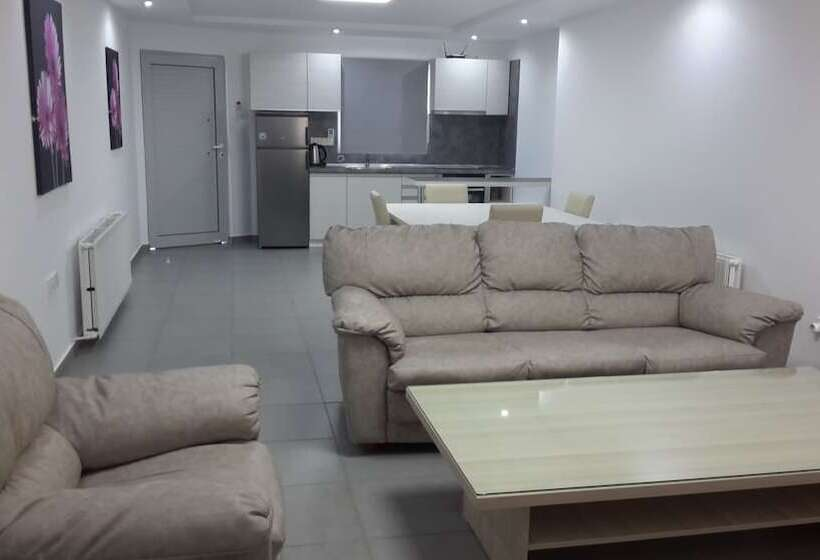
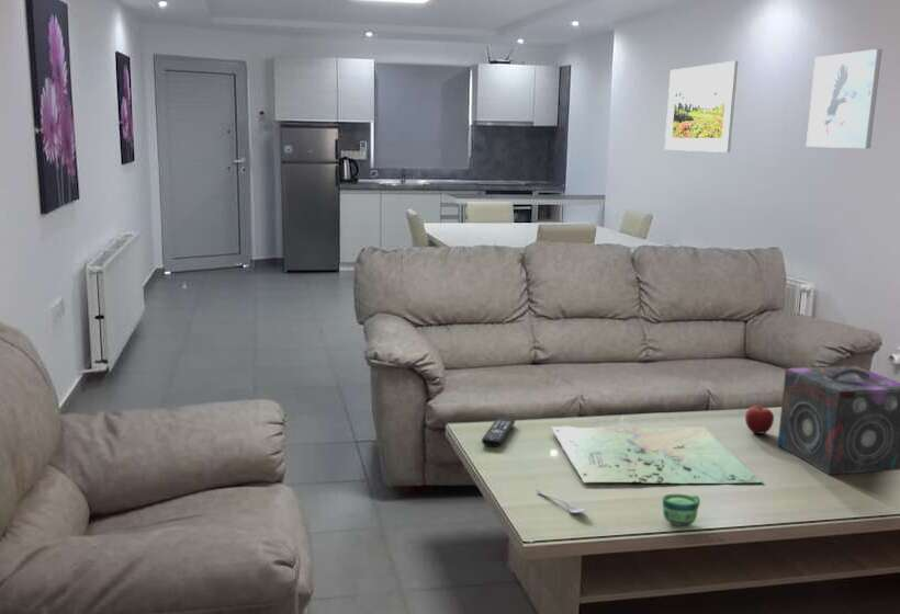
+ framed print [664,60,739,154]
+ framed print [805,48,882,149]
+ spoon [536,489,588,514]
+ board game [550,425,764,485]
+ fruit [744,405,775,434]
+ cup [662,493,701,527]
+ speaker [777,365,900,476]
+ remote control [481,416,516,447]
